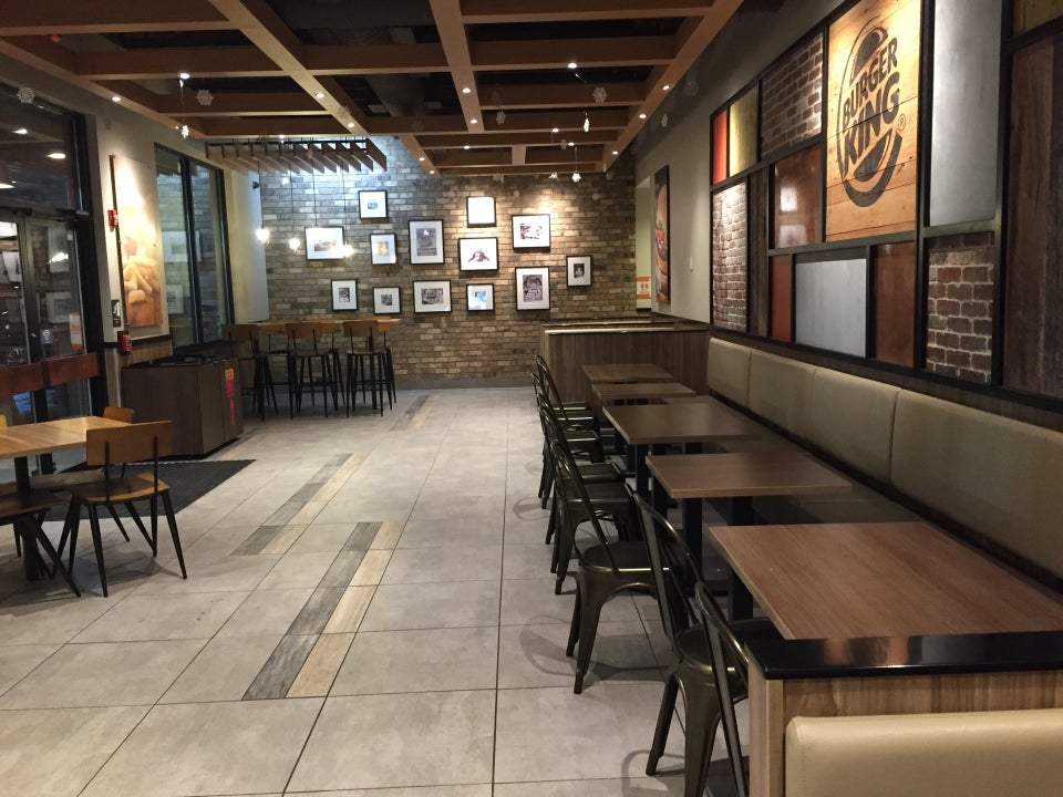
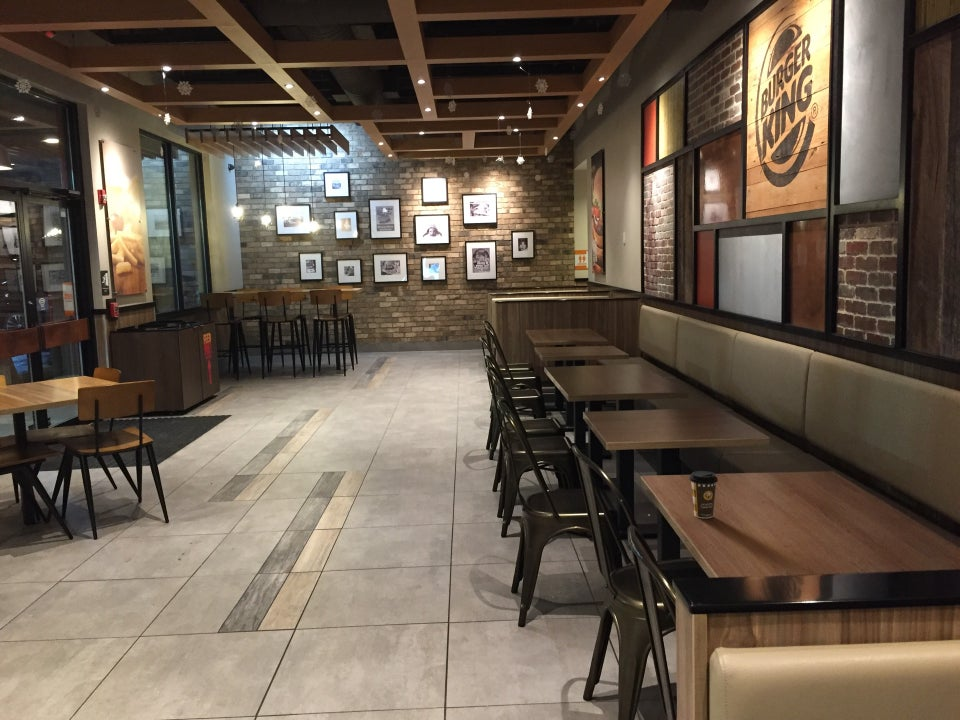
+ coffee cup [688,470,719,519]
